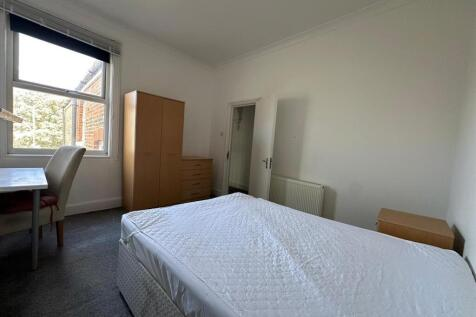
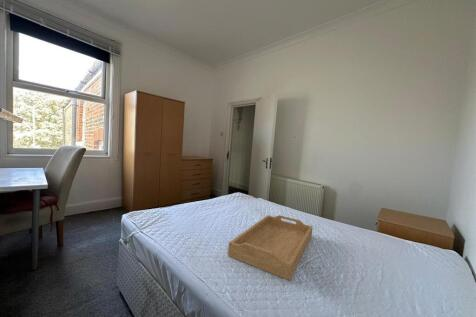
+ serving tray [227,214,314,281]
